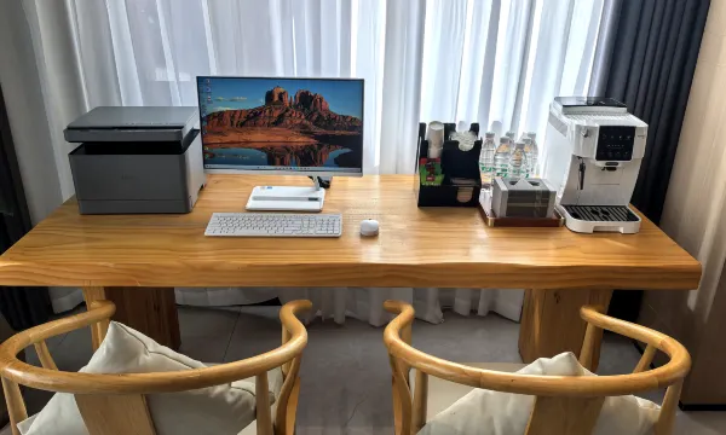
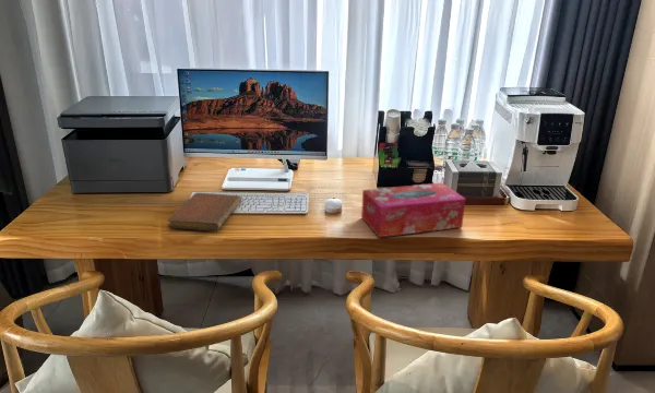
+ notebook [167,192,242,233]
+ tissue box [360,181,466,238]
